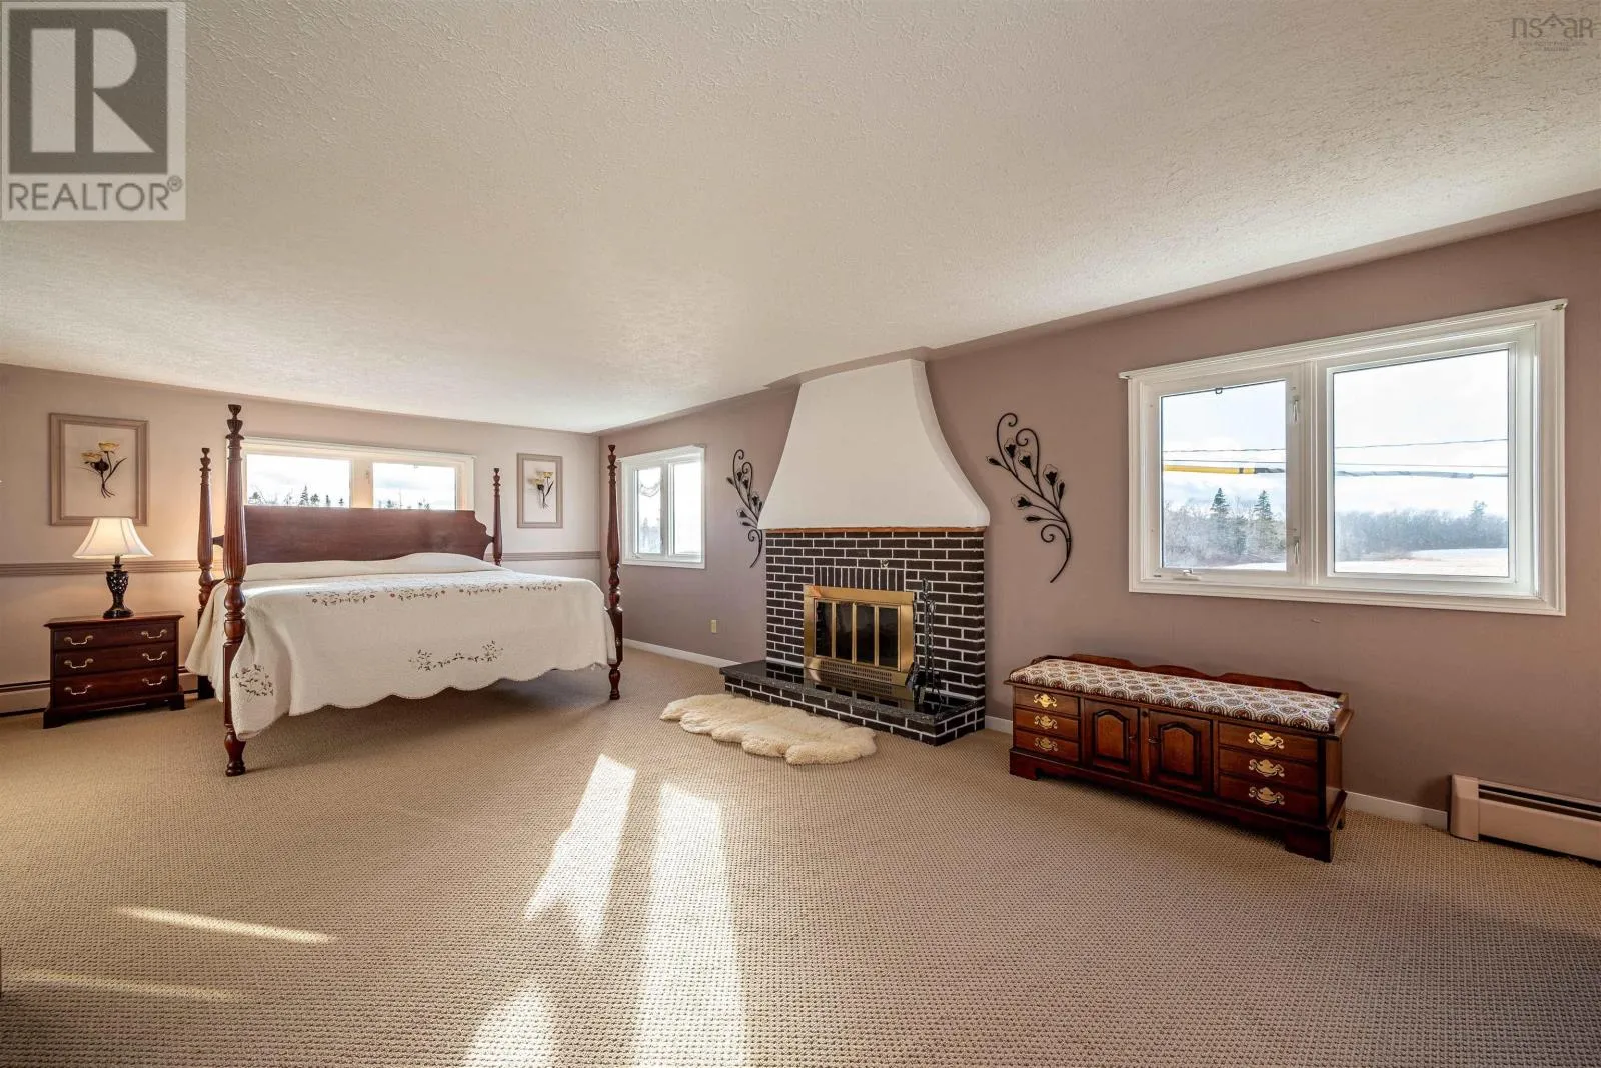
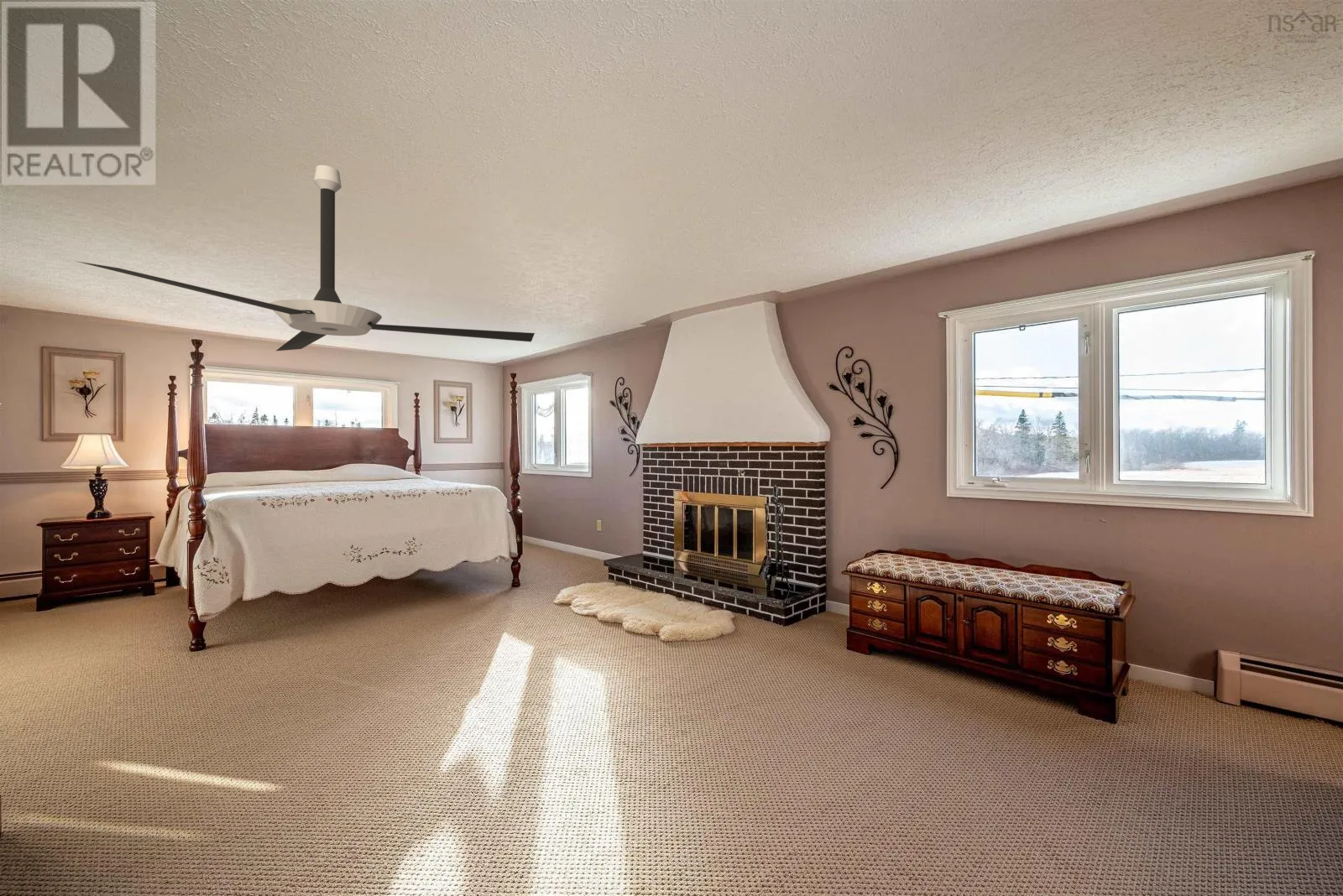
+ ceiling fan [75,164,536,352]
